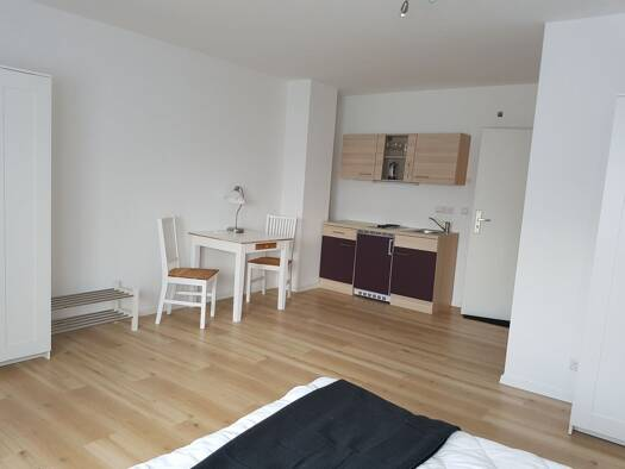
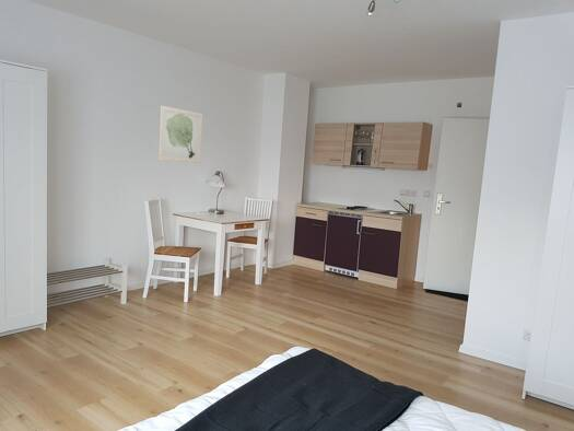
+ wall art [157,105,203,164]
